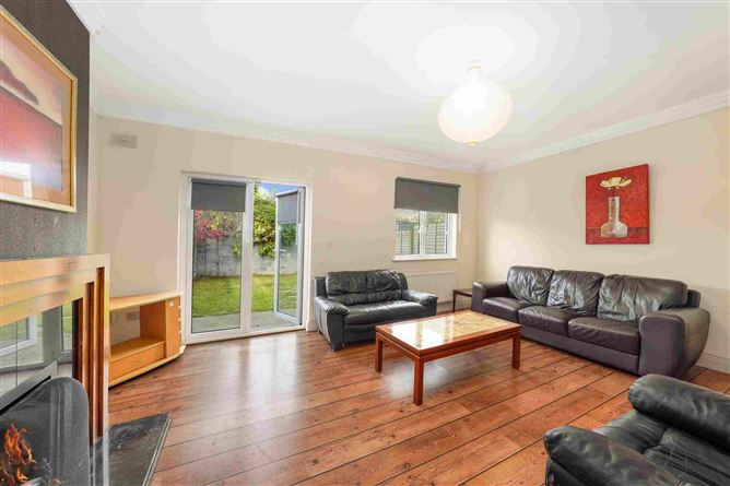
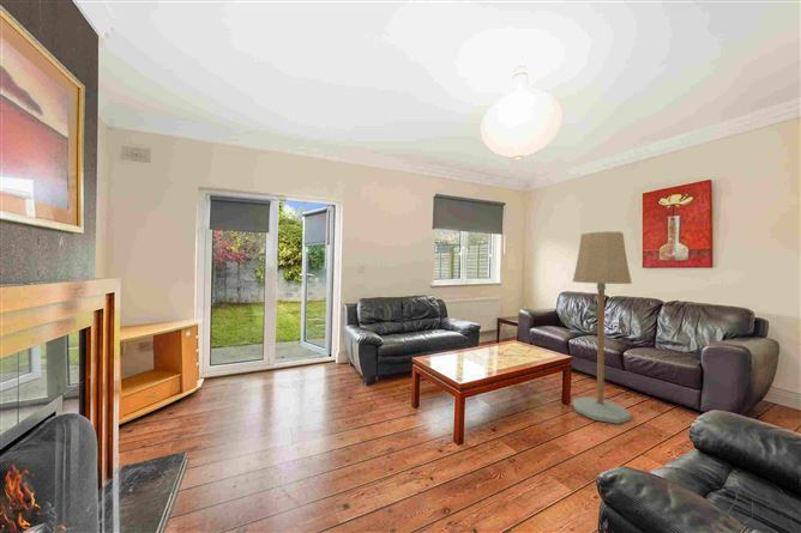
+ floor lamp [571,230,633,425]
